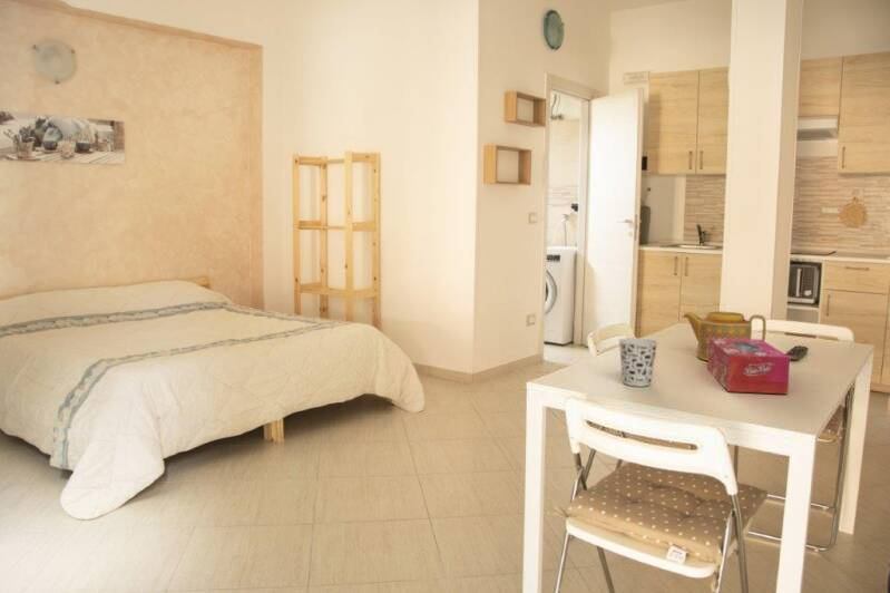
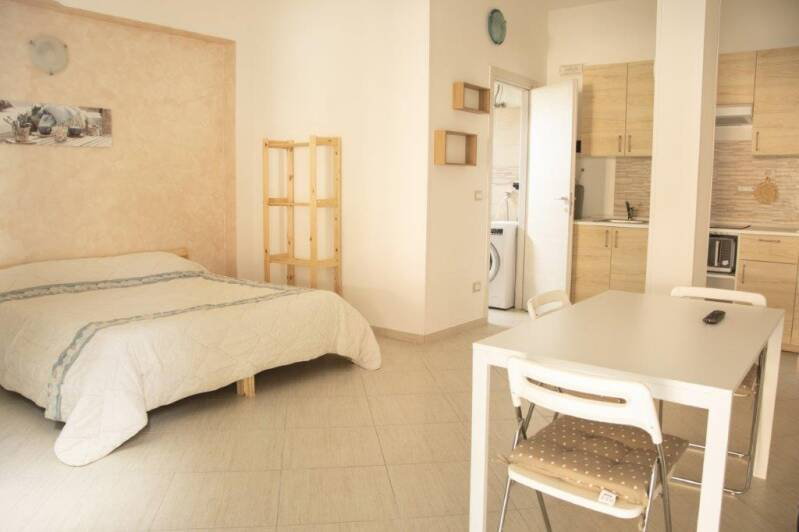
- cup [617,337,659,388]
- teapot [681,310,767,361]
- tissue box [706,338,791,396]
